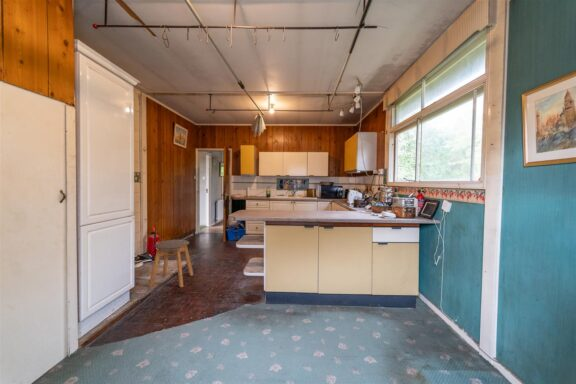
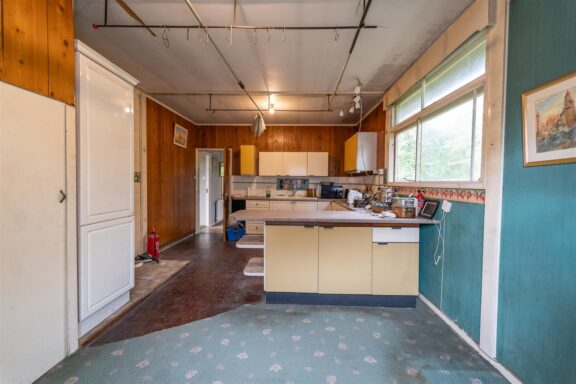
- stool [148,239,194,289]
